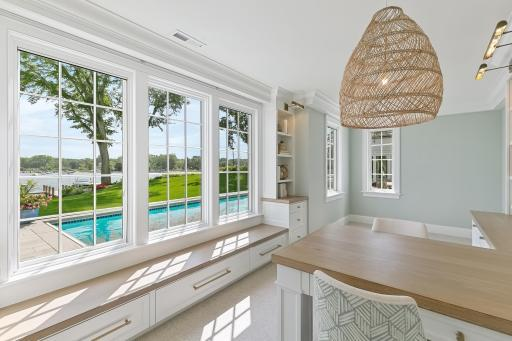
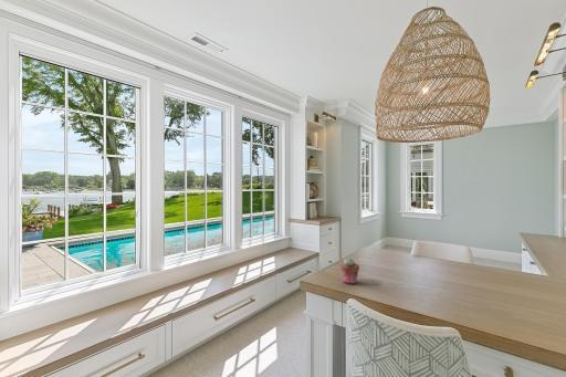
+ potted succulent [339,256,360,285]
